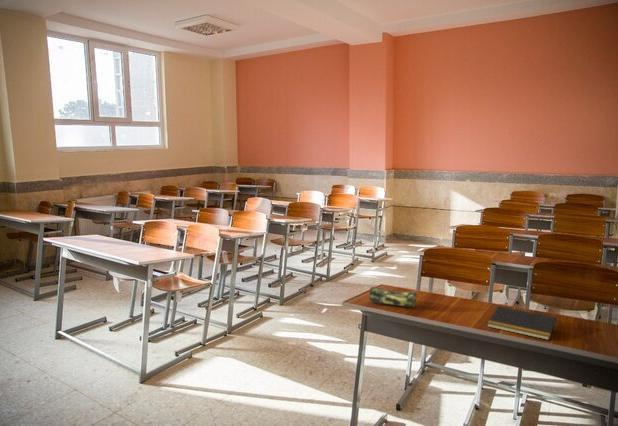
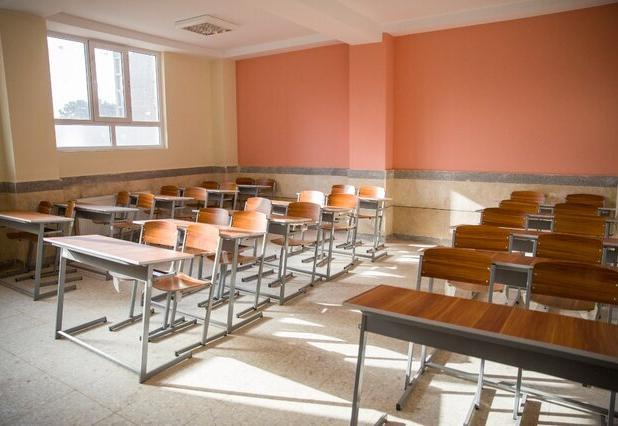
- pencil case [368,285,417,308]
- notepad [486,305,558,341]
